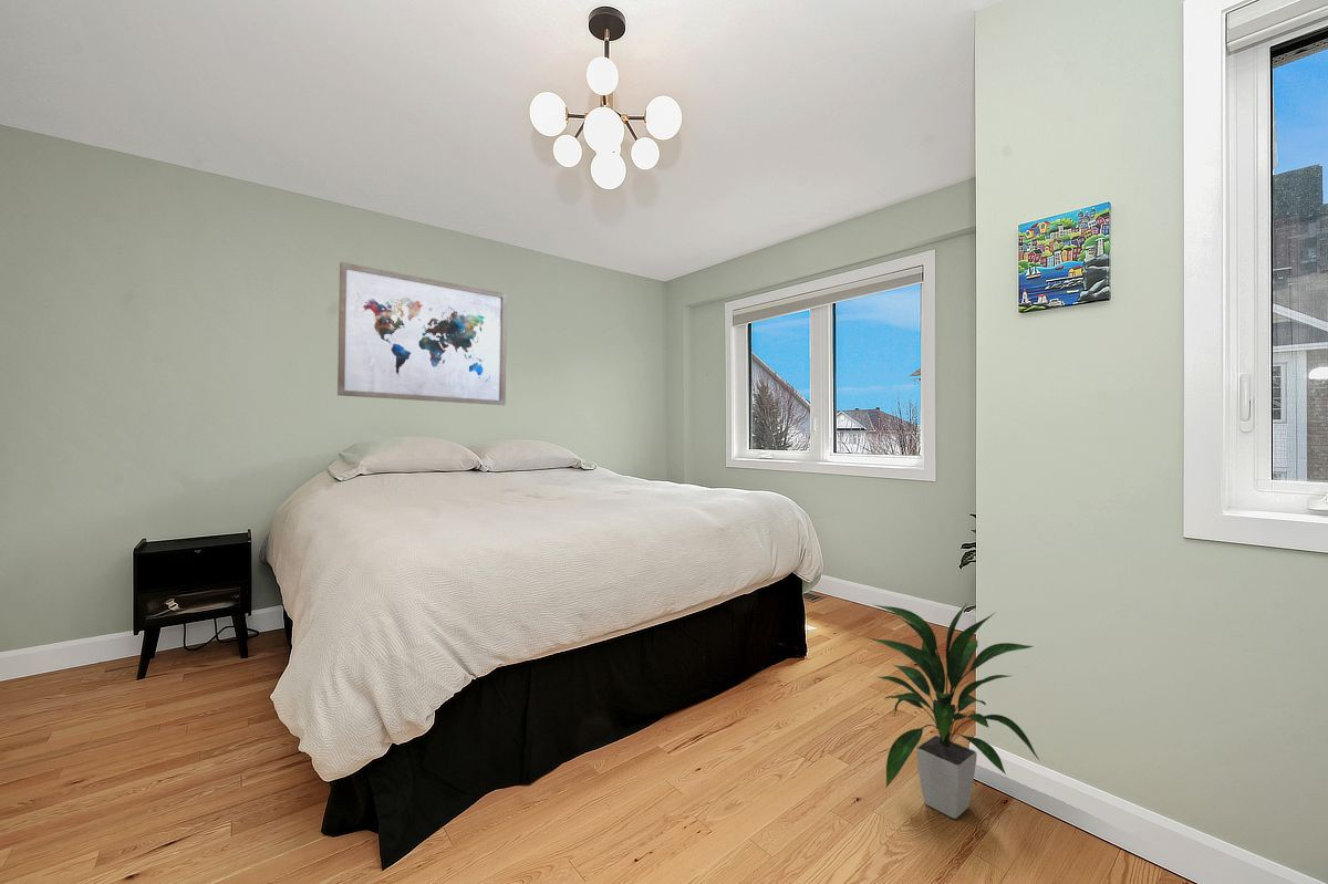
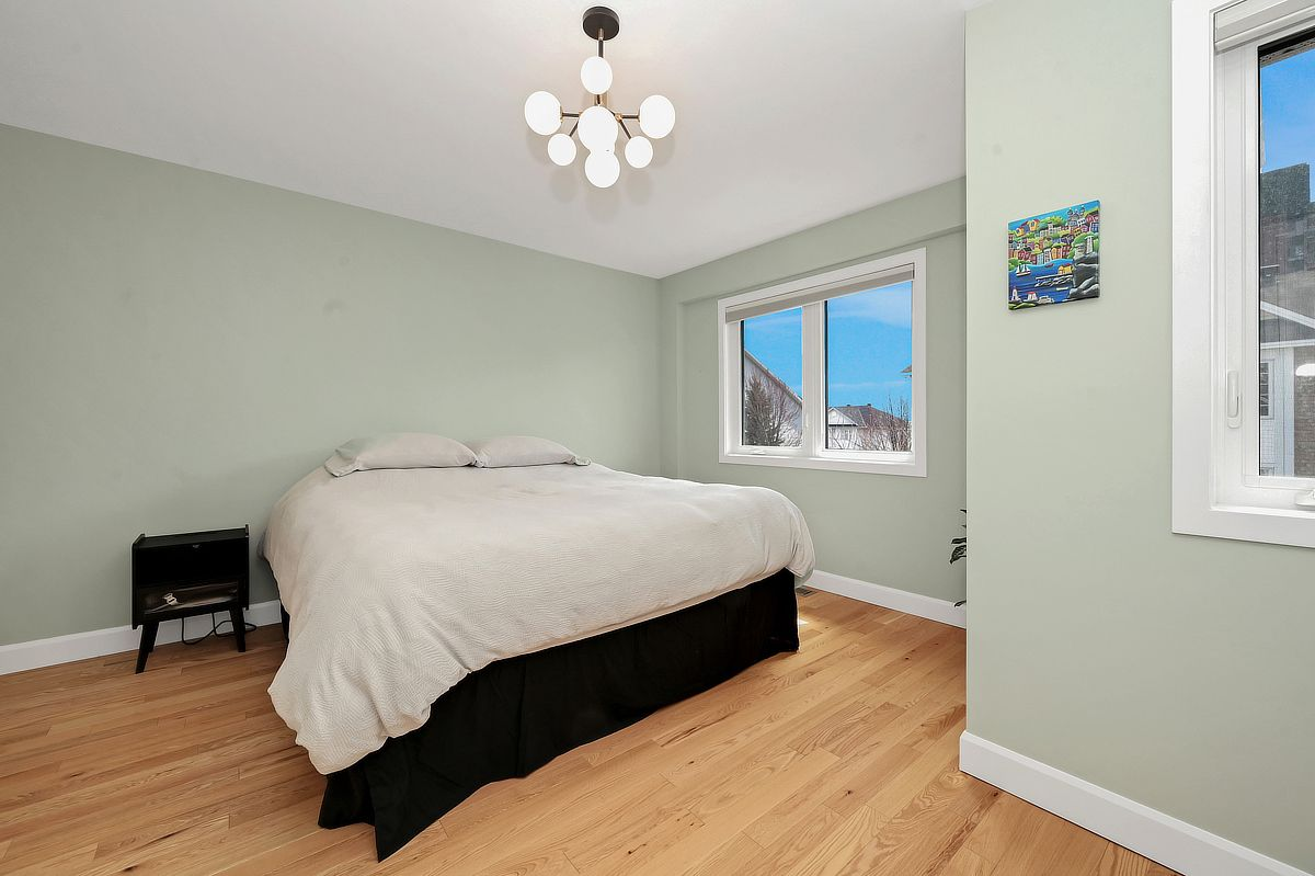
- wall art [336,261,508,406]
- indoor plant [867,602,1040,820]
